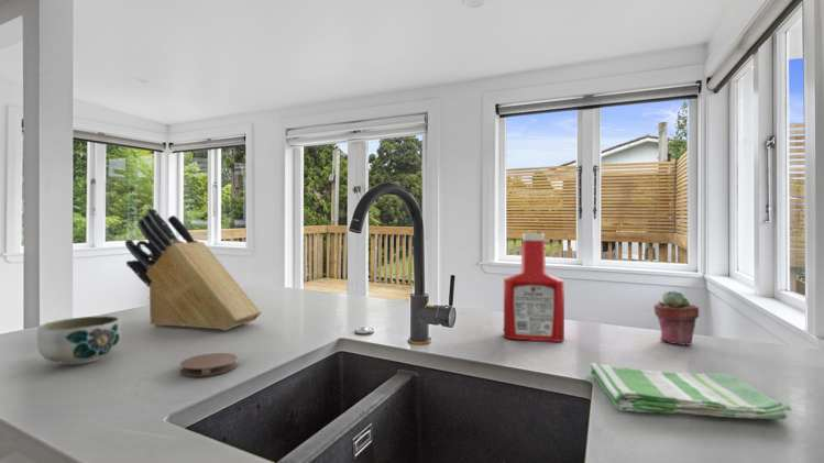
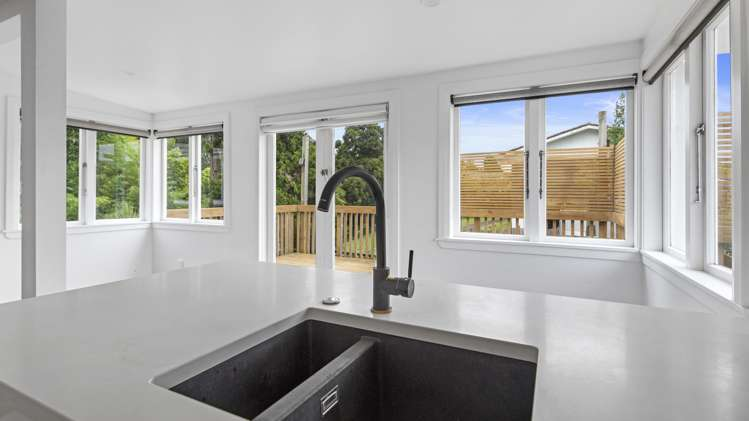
- potted succulent [652,289,700,346]
- dish towel [590,362,792,420]
- knife block [124,207,262,331]
- soap bottle [503,232,565,343]
- bowl [36,315,122,366]
- coaster [179,352,239,377]
